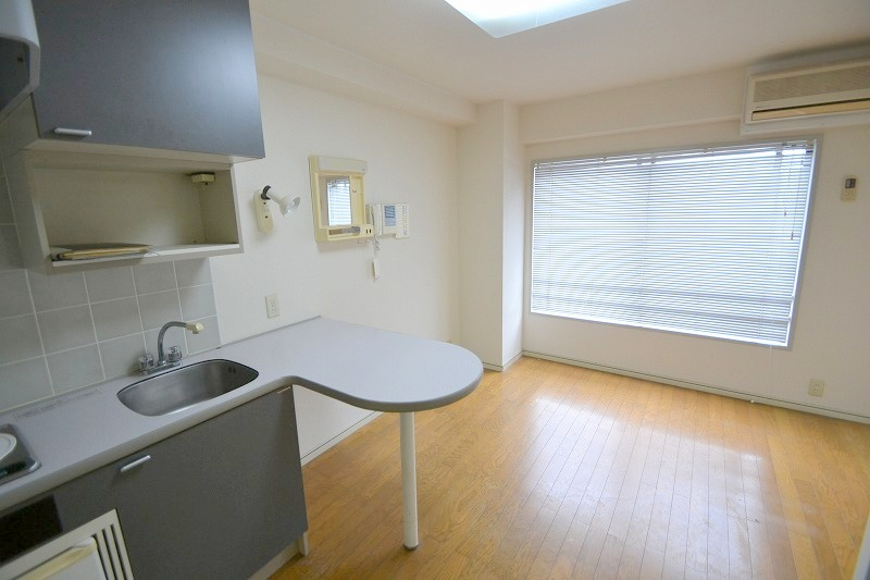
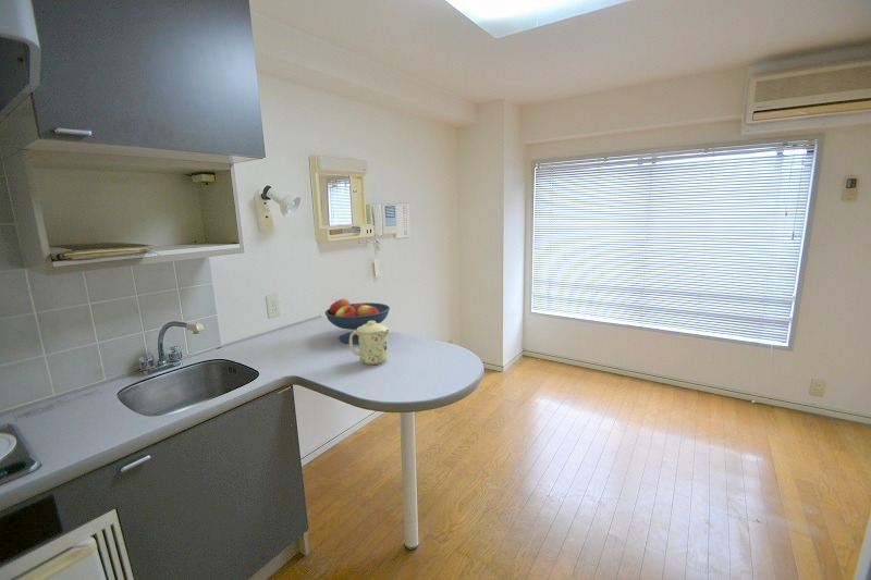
+ mug [348,321,392,366]
+ fruit bowl [324,298,391,345]
